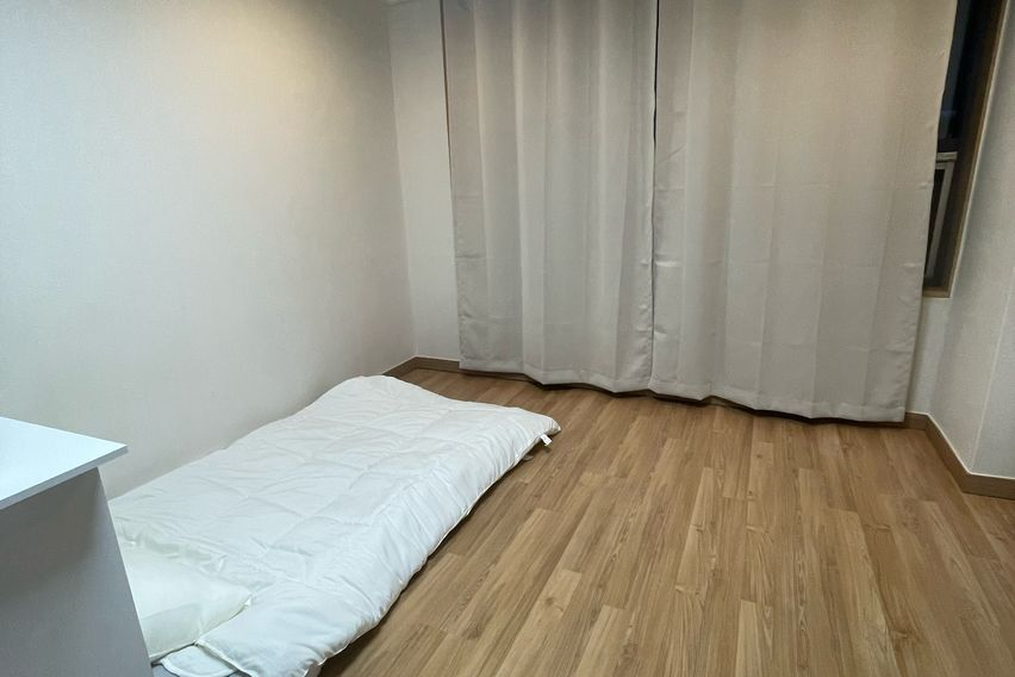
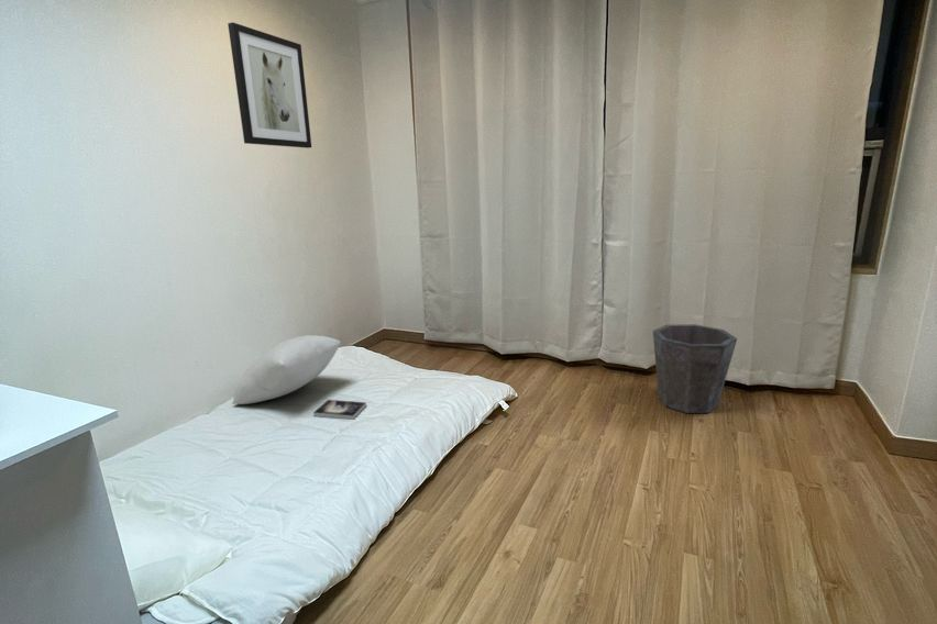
+ pillow [231,334,342,405]
+ wall art [227,21,312,149]
+ book [312,399,367,421]
+ waste bin [652,323,738,414]
